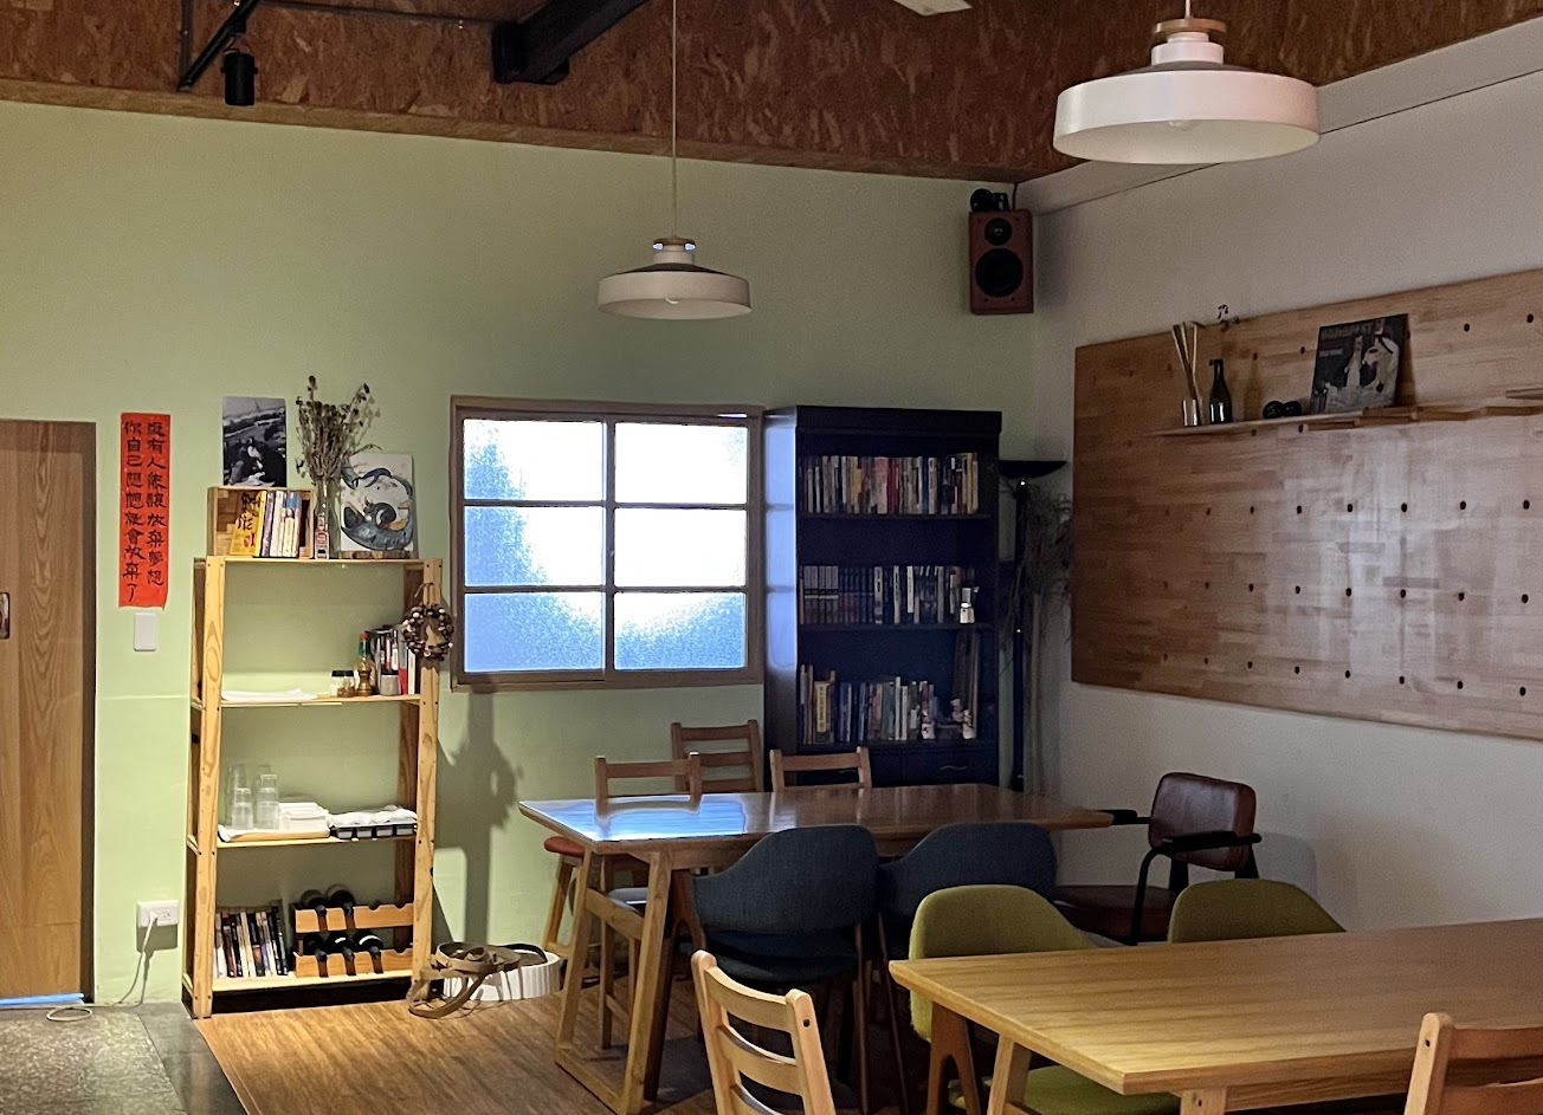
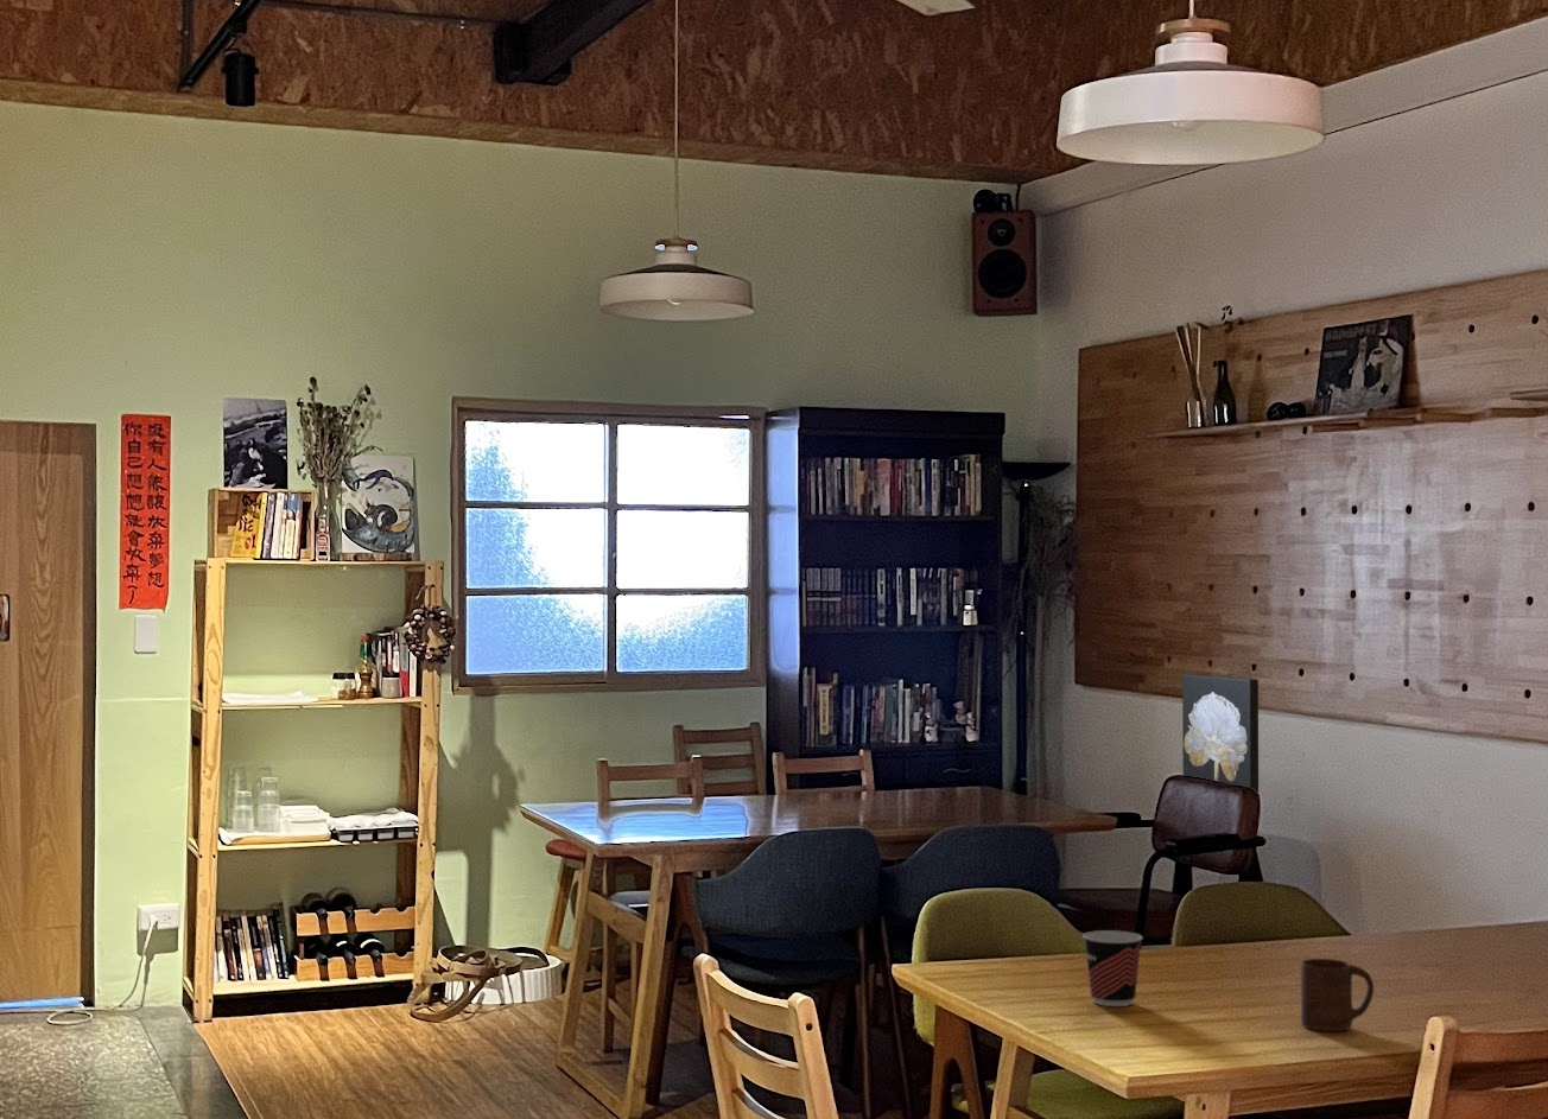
+ cup [1082,929,1144,1007]
+ cup [1300,958,1375,1032]
+ wall art [1181,674,1260,793]
